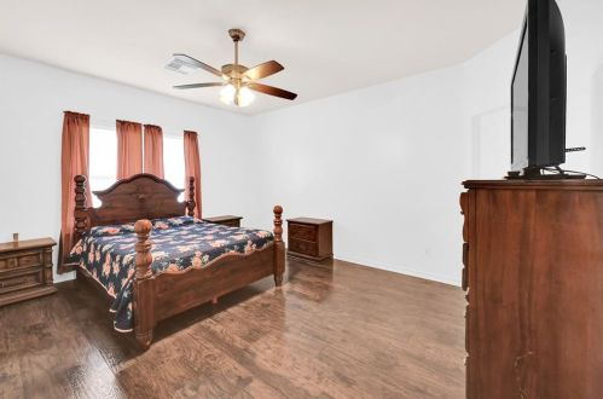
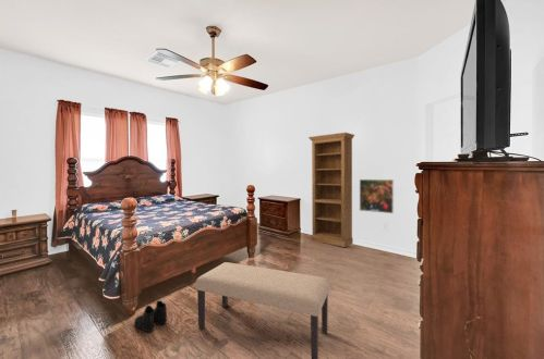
+ bookshelf [307,132,355,248]
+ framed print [359,178,395,214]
+ boots [133,299,168,333]
+ bench [194,261,330,359]
